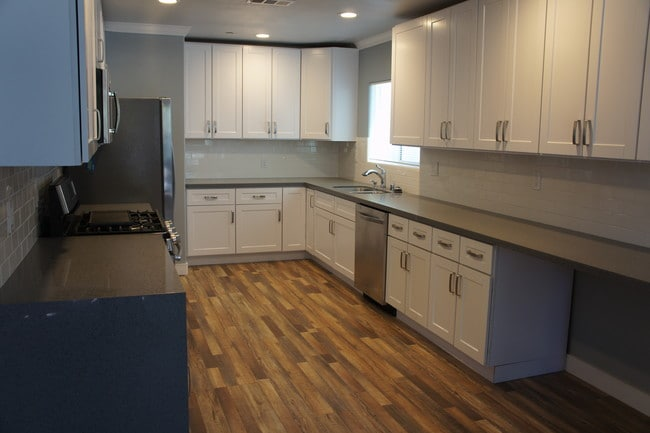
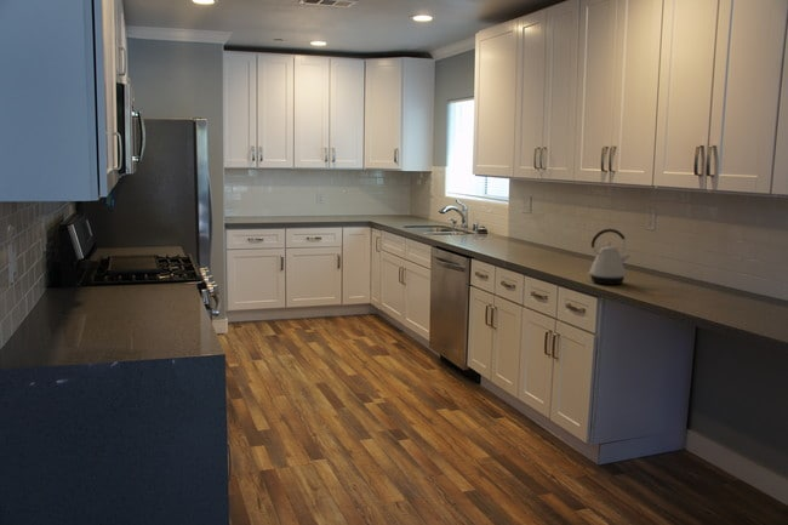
+ kettle [586,228,632,286]
